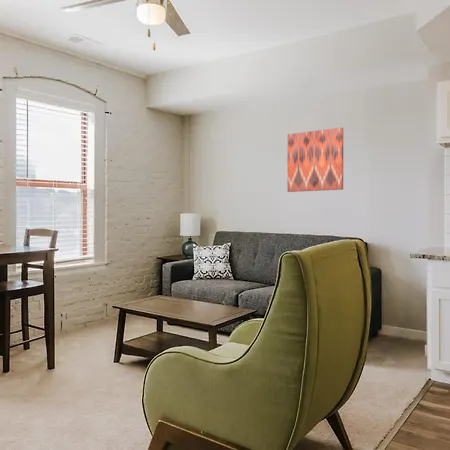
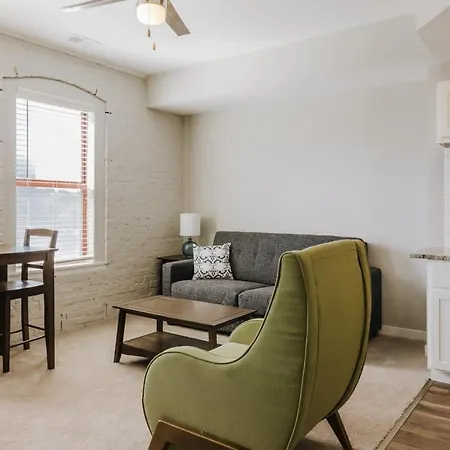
- wall art [286,126,344,193]
